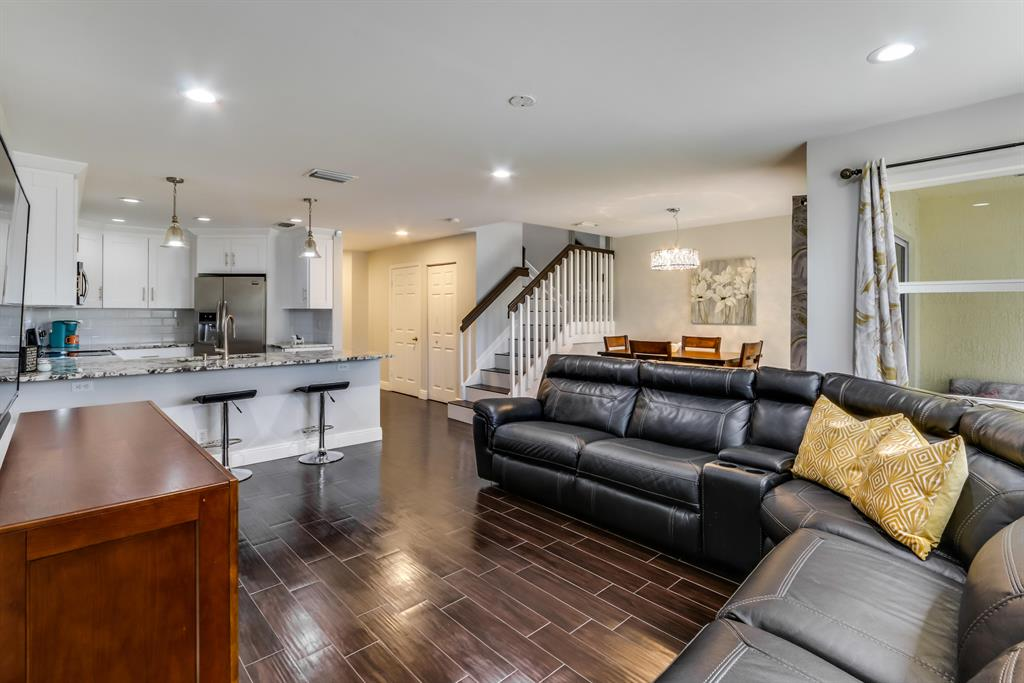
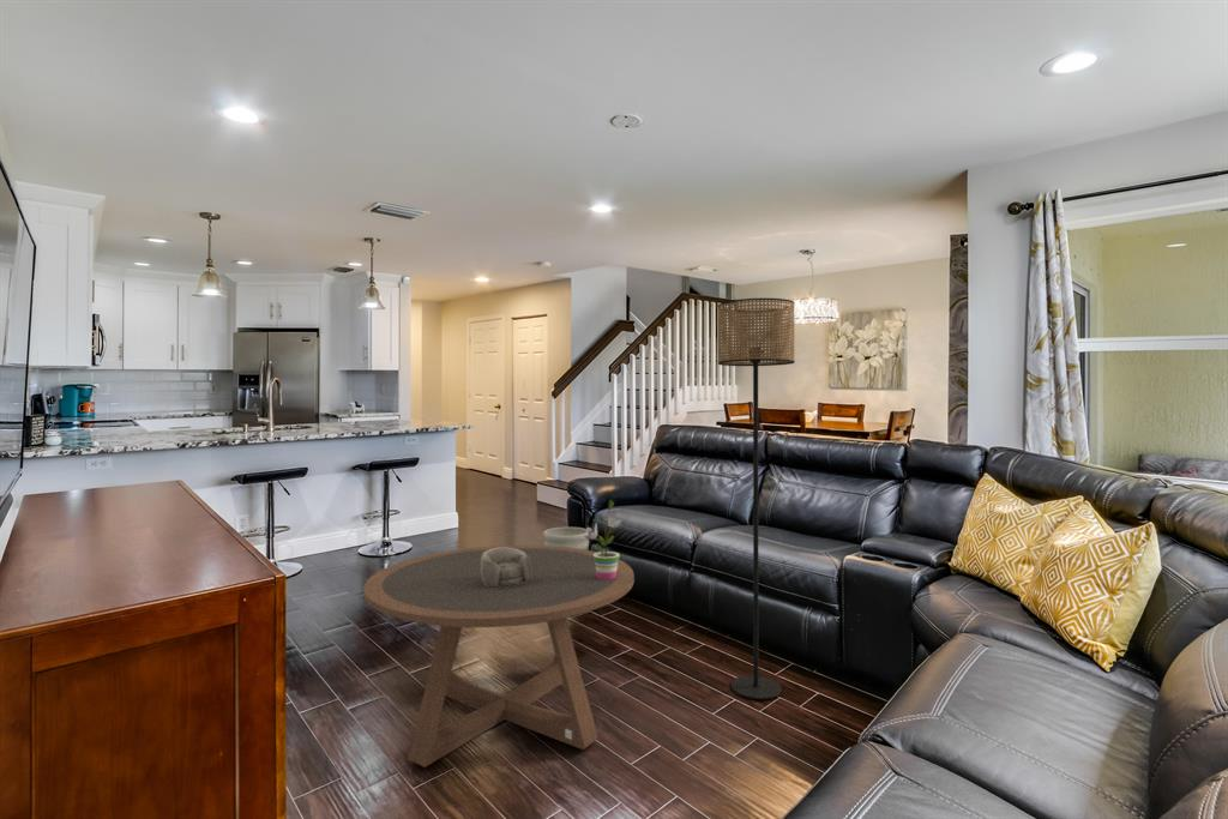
+ coffee table [362,544,636,769]
+ decorative bowl [481,547,531,588]
+ planter [542,526,590,550]
+ potted plant [582,499,625,579]
+ floor lamp [717,297,796,700]
